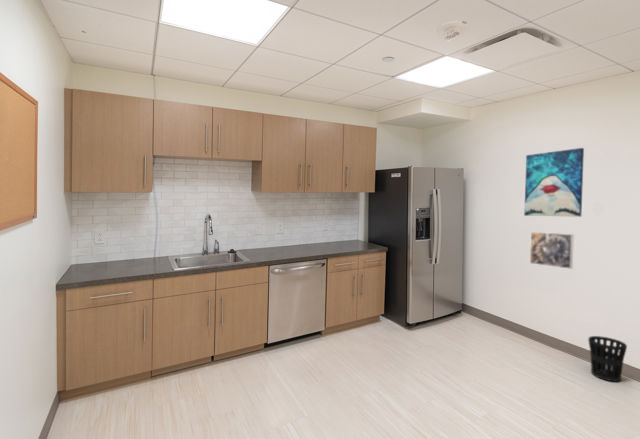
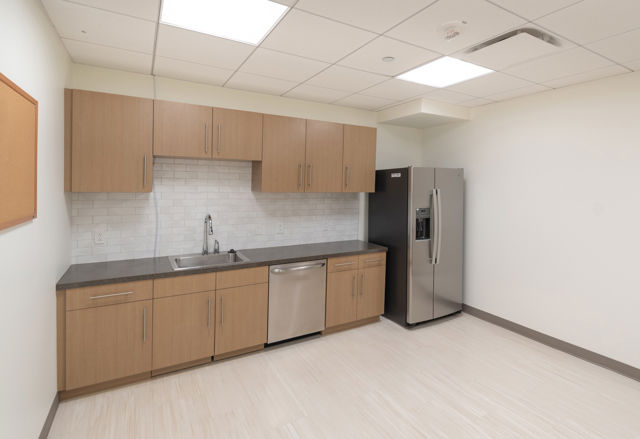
- wall art [523,147,585,218]
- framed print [529,231,575,270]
- wastebasket [587,335,628,383]
